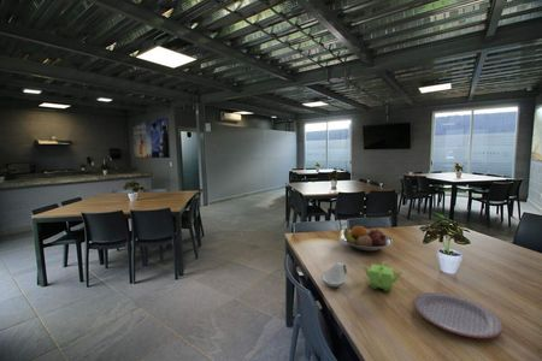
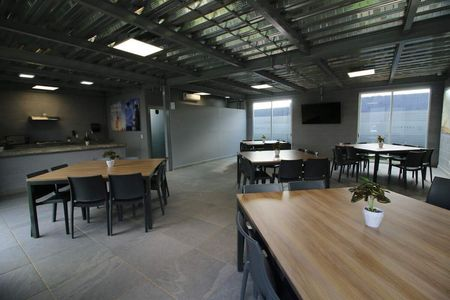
- teapot [360,261,405,292]
- fruit bowl [340,225,394,253]
- plate [413,291,505,339]
- spoon rest [320,261,348,288]
